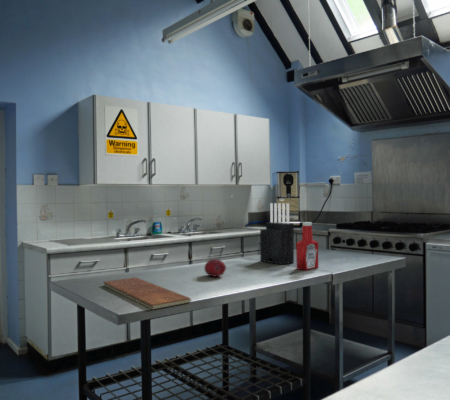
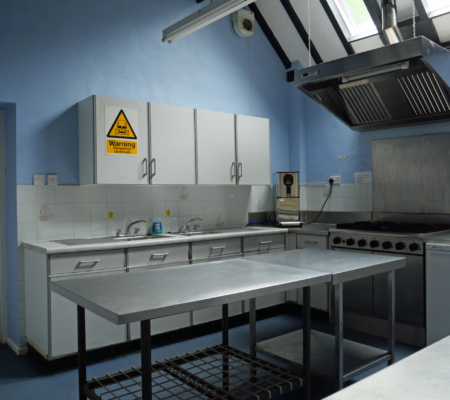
- fruit [203,258,227,278]
- knife block [259,202,295,266]
- soap bottle [295,221,319,271]
- chopping board [102,276,192,310]
